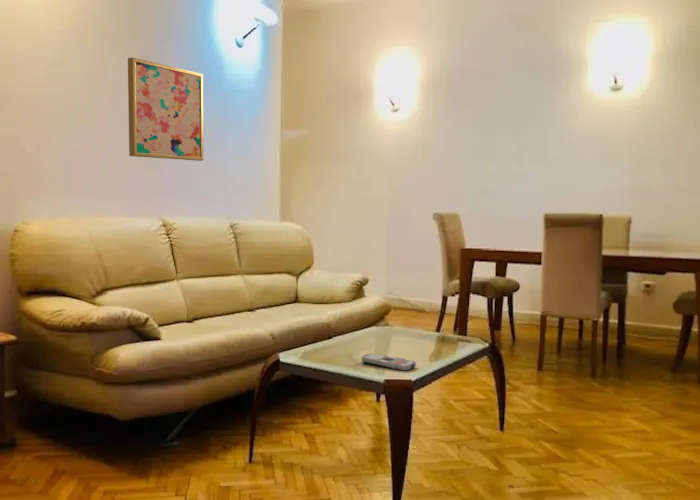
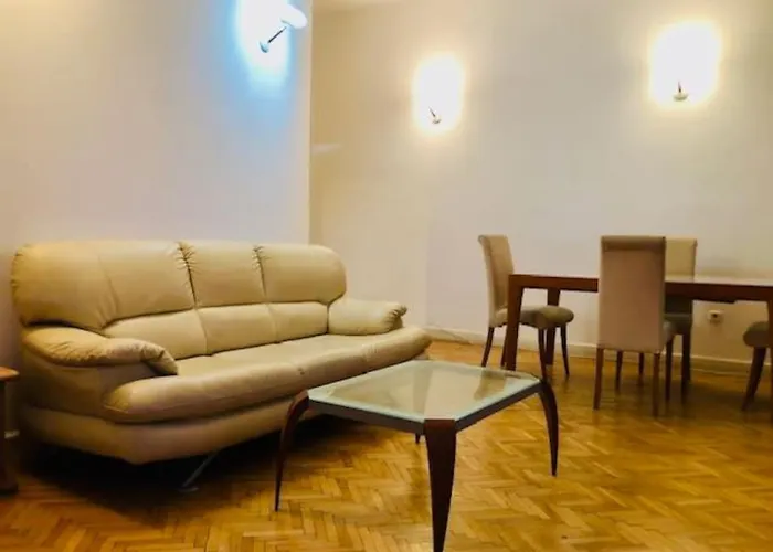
- wall art [127,57,204,162]
- remote control [361,352,417,372]
